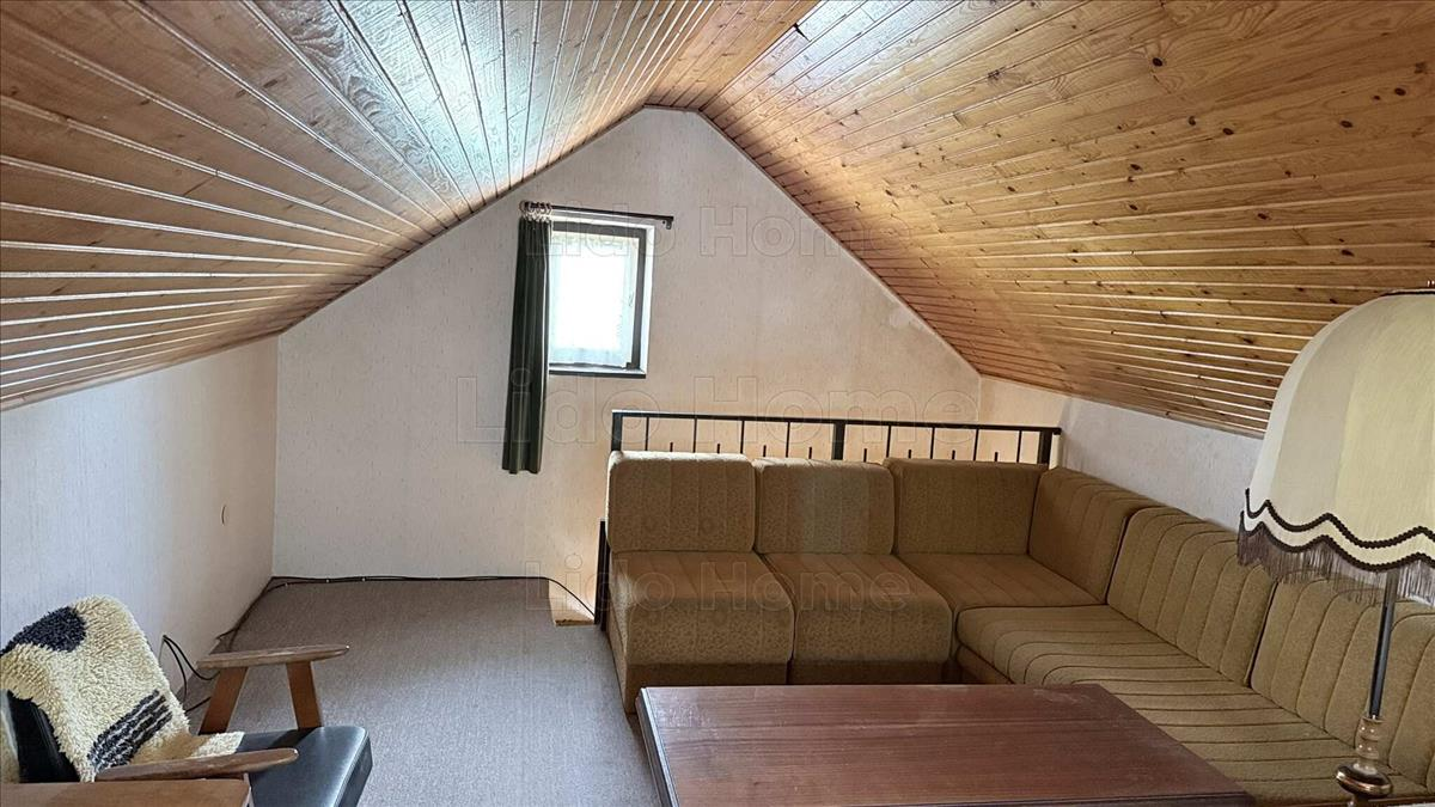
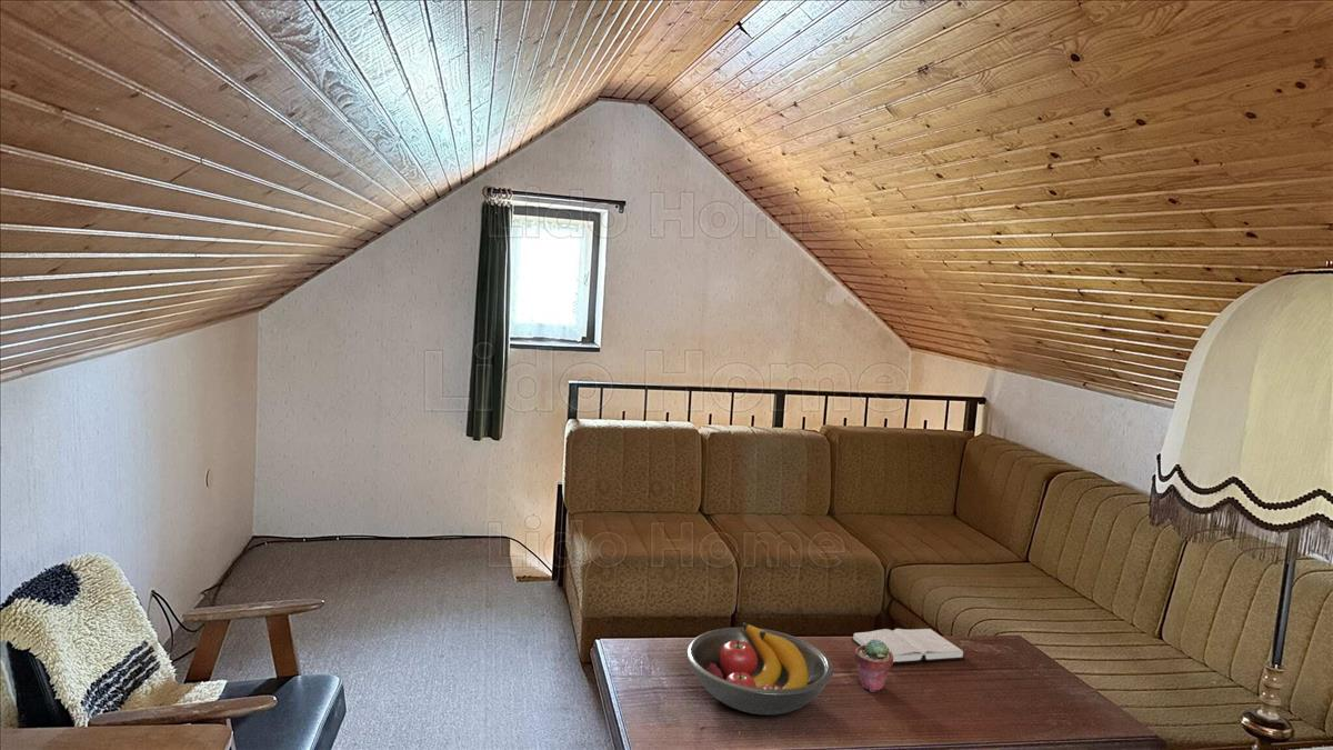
+ fruit bowl [685,621,834,716]
+ potted succulent [854,639,893,693]
+ hardback book [851,628,965,666]
